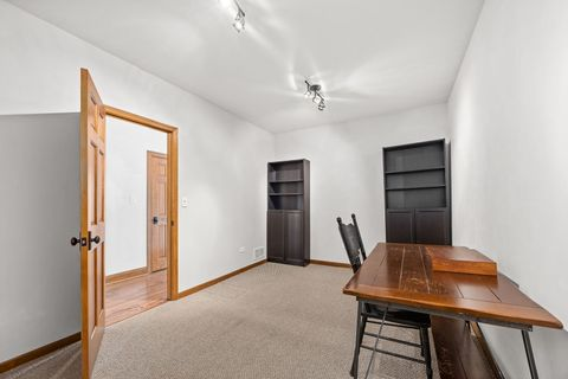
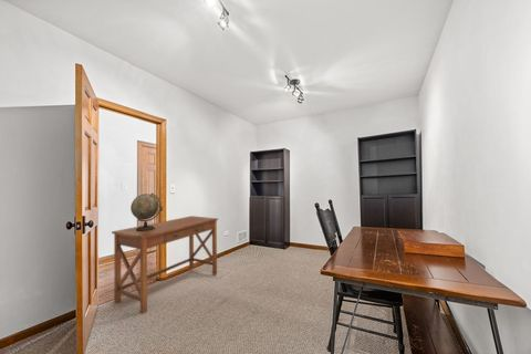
+ desk [111,215,219,314]
+ globe [129,191,163,231]
